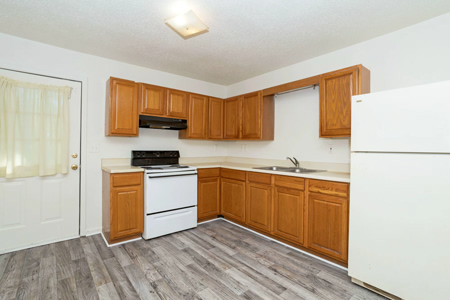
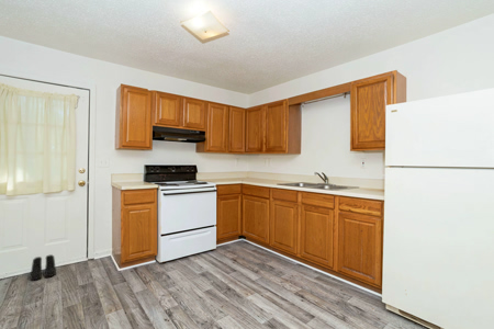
+ boots [30,253,57,281]
